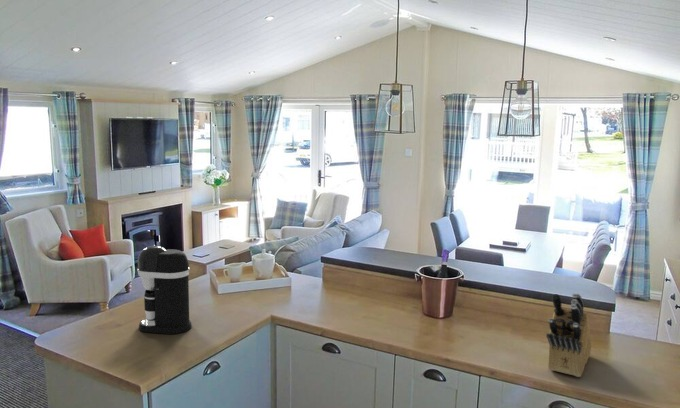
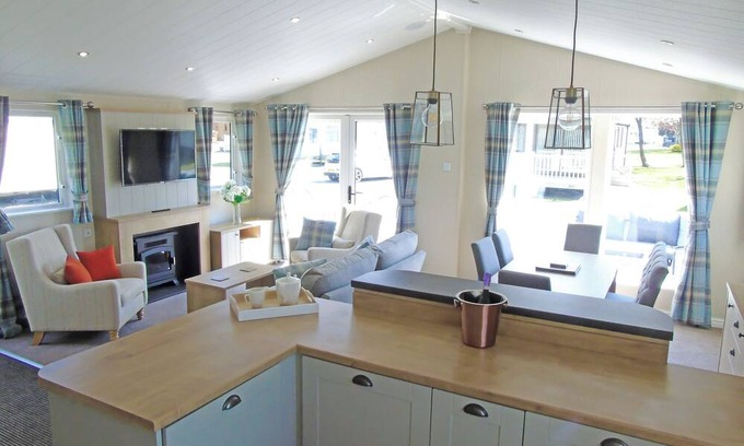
- knife block [546,292,592,378]
- coffee maker [137,245,193,335]
